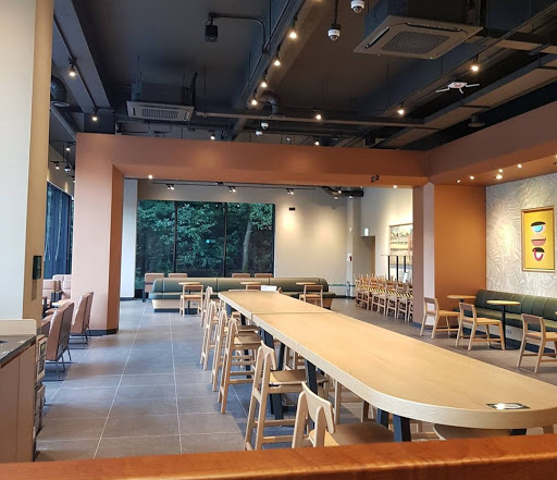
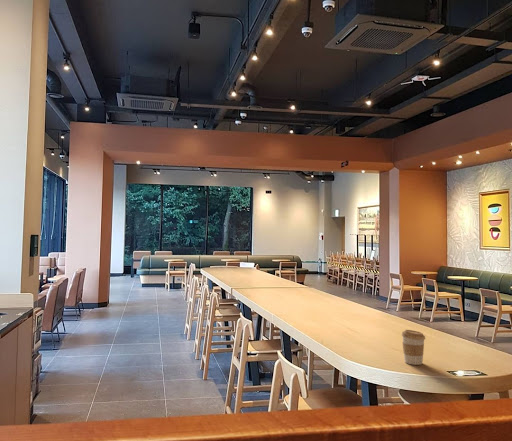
+ coffee cup [401,329,426,366]
